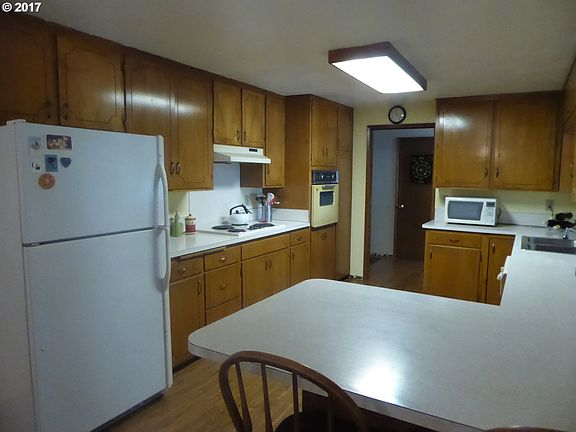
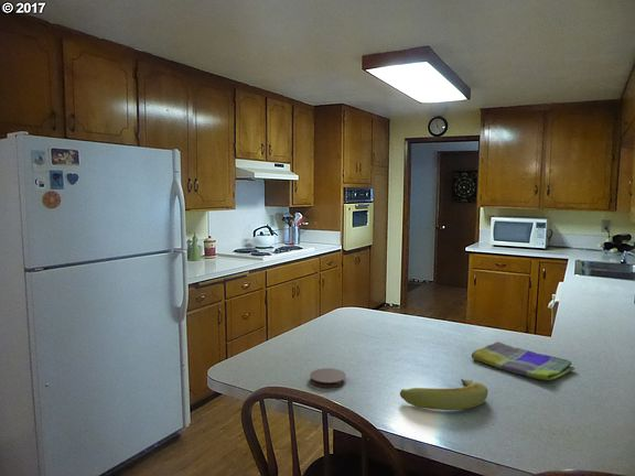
+ banana [399,378,488,411]
+ coaster [309,367,347,389]
+ dish towel [471,340,575,381]
